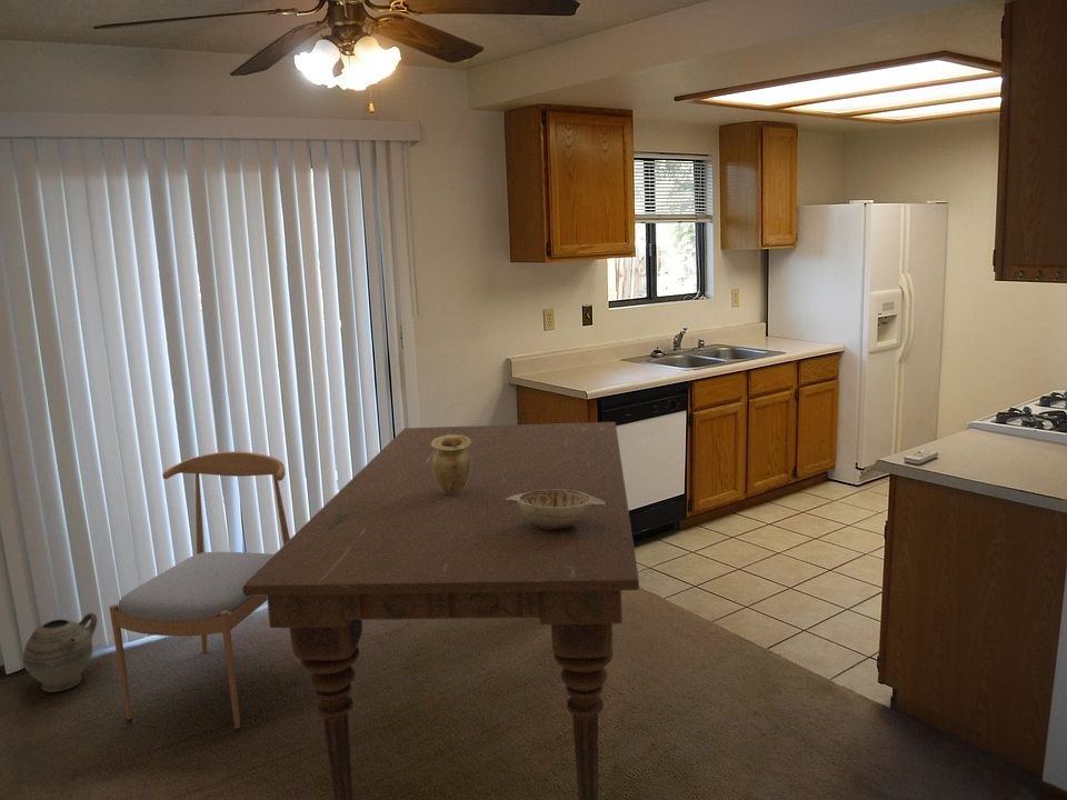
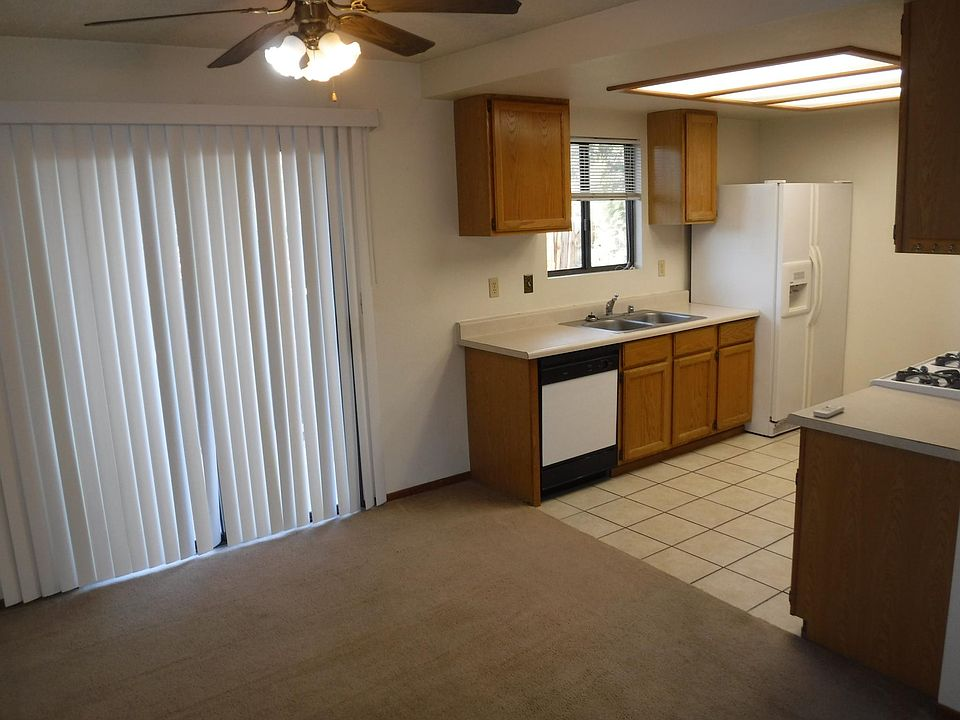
- decorative bowl [506,489,605,529]
- dining chair [108,450,291,730]
- ceramic jug [22,612,98,693]
- dining table [242,421,640,800]
- vase [431,434,471,494]
